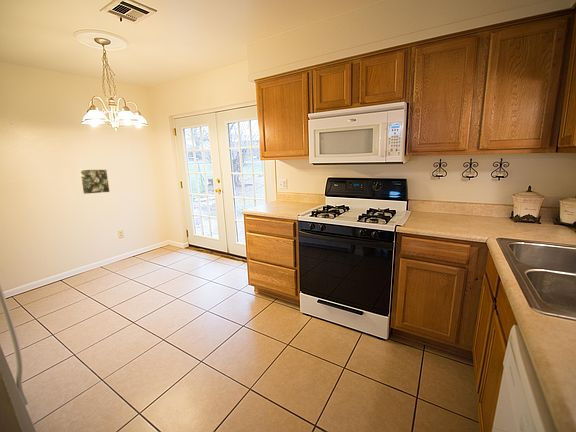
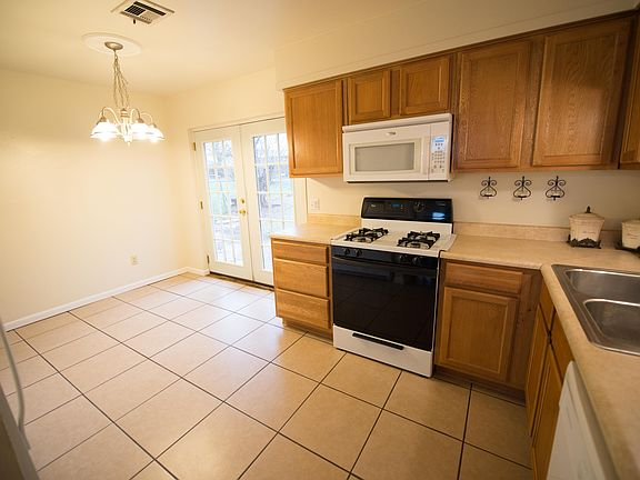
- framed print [78,168,111,195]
